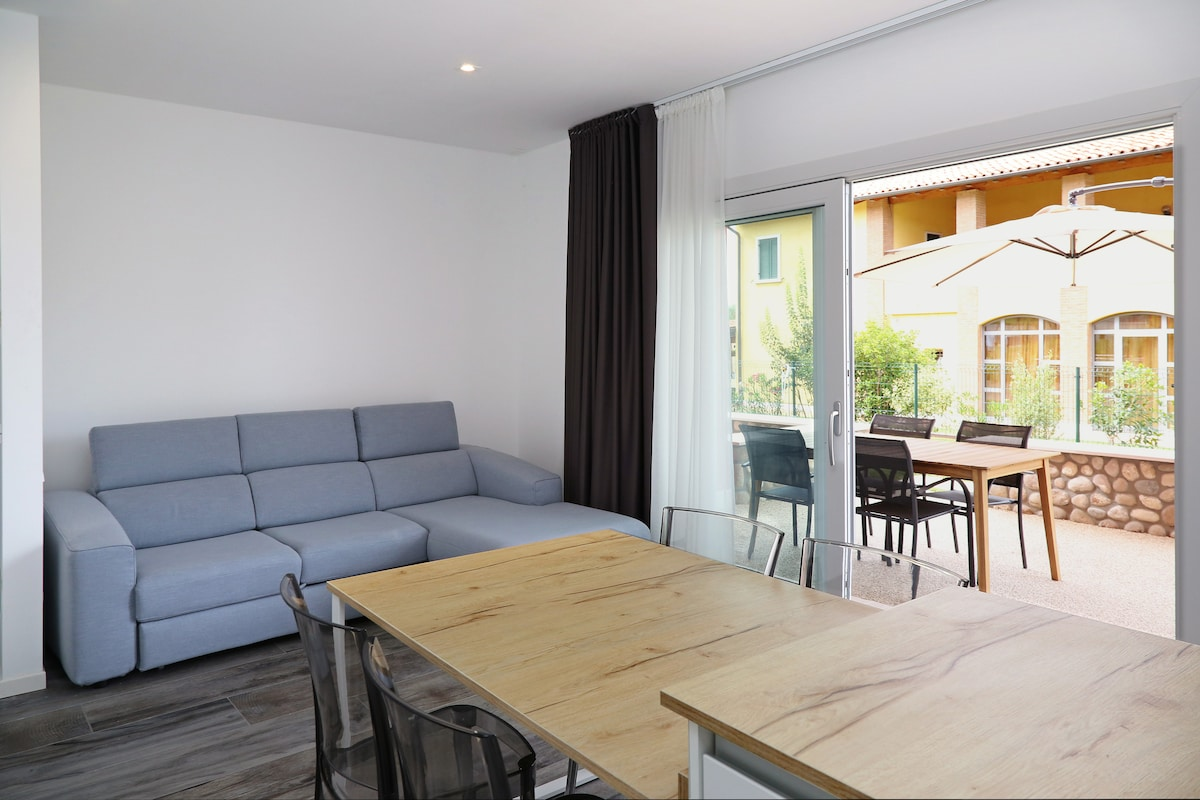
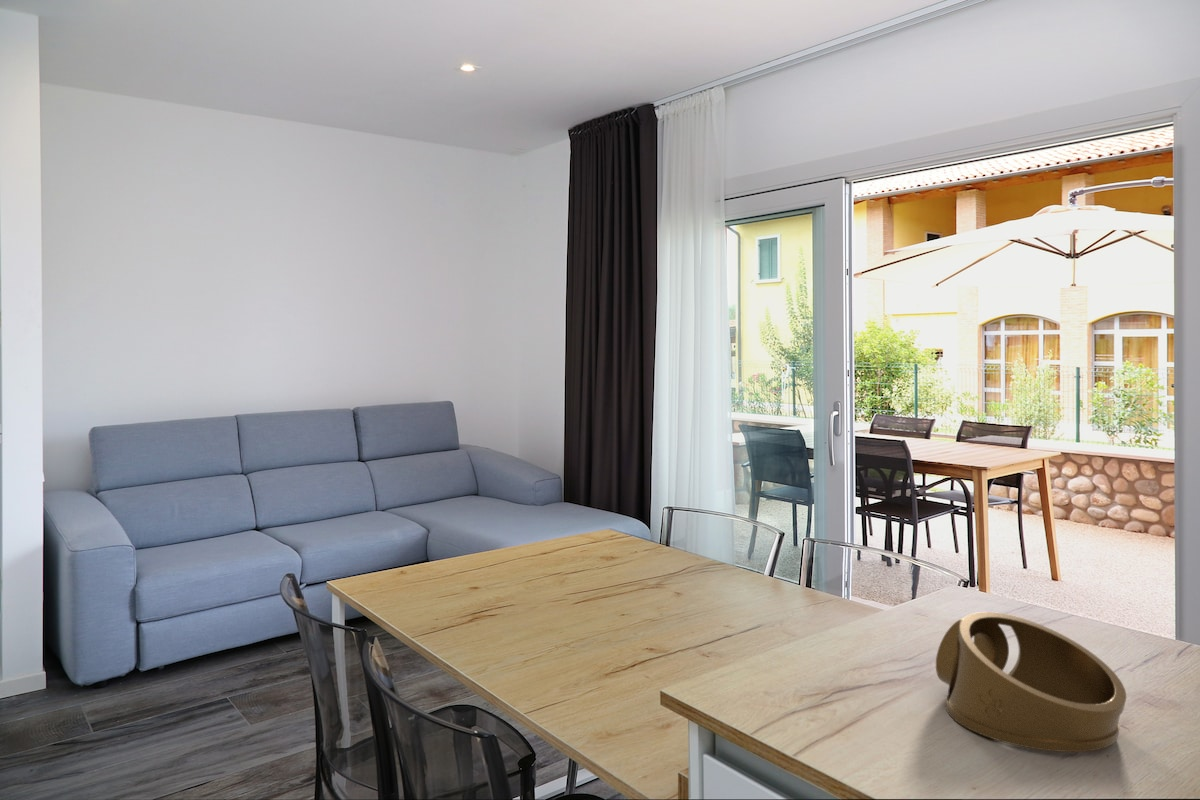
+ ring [935,611,1127,753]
